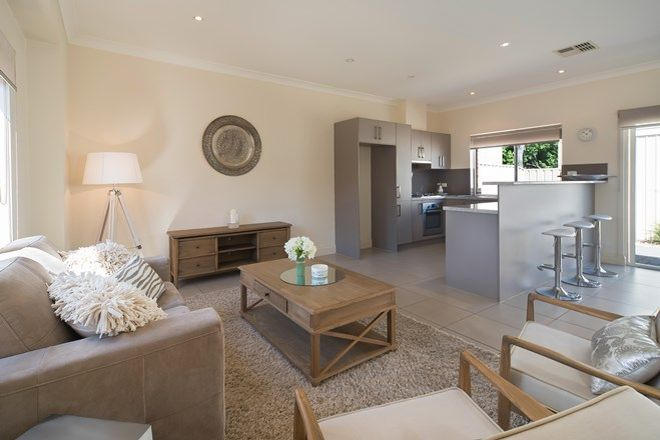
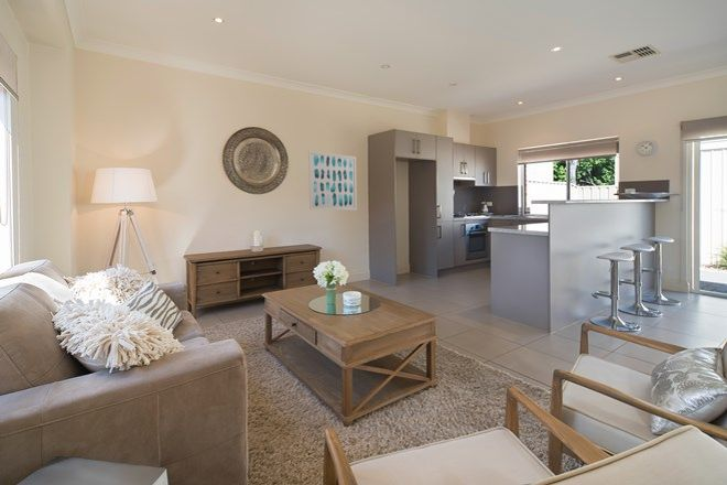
+ wall art [307,150,358,212]
